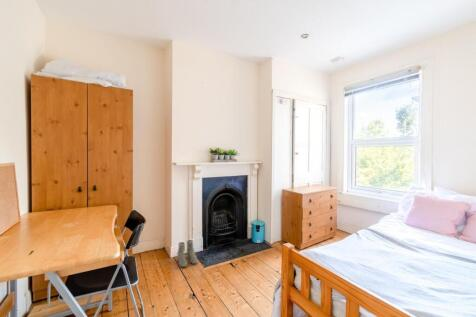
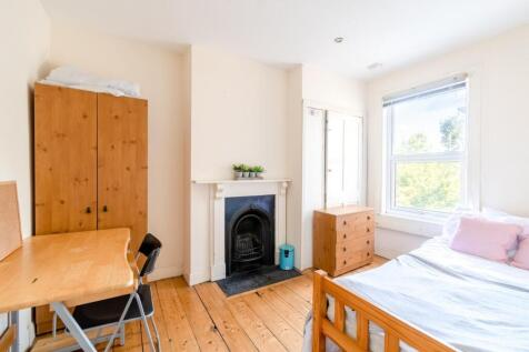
- boots [176,239,198,268]
